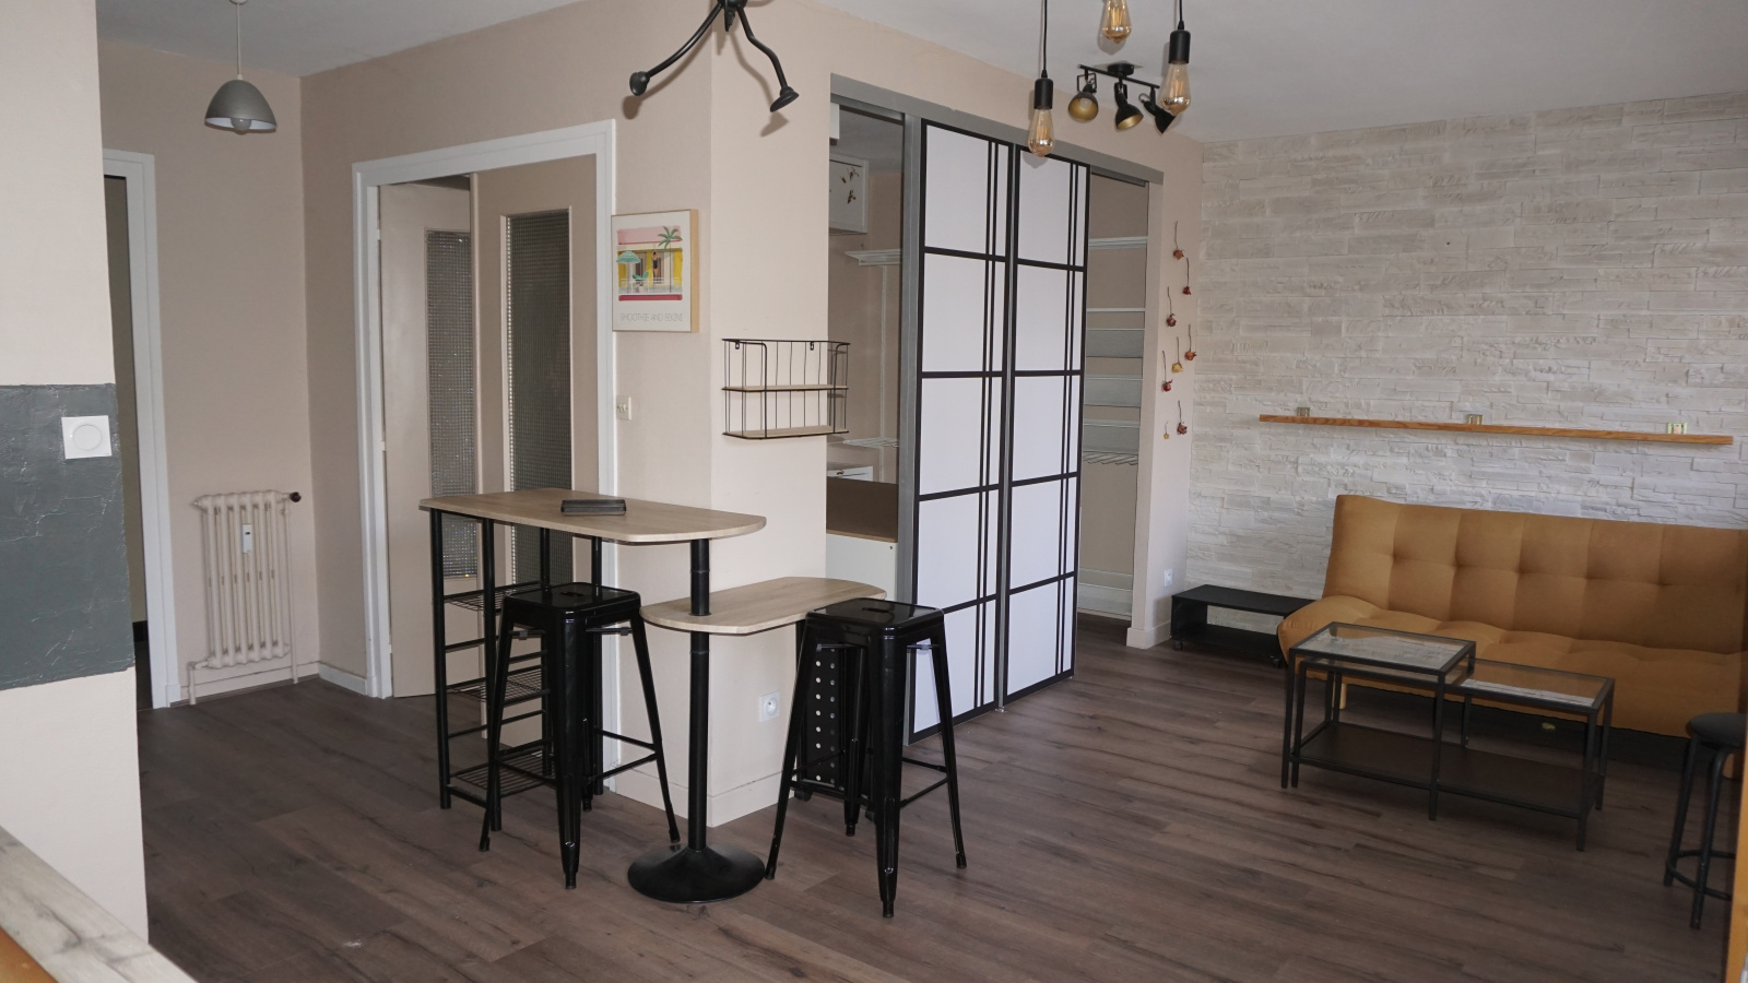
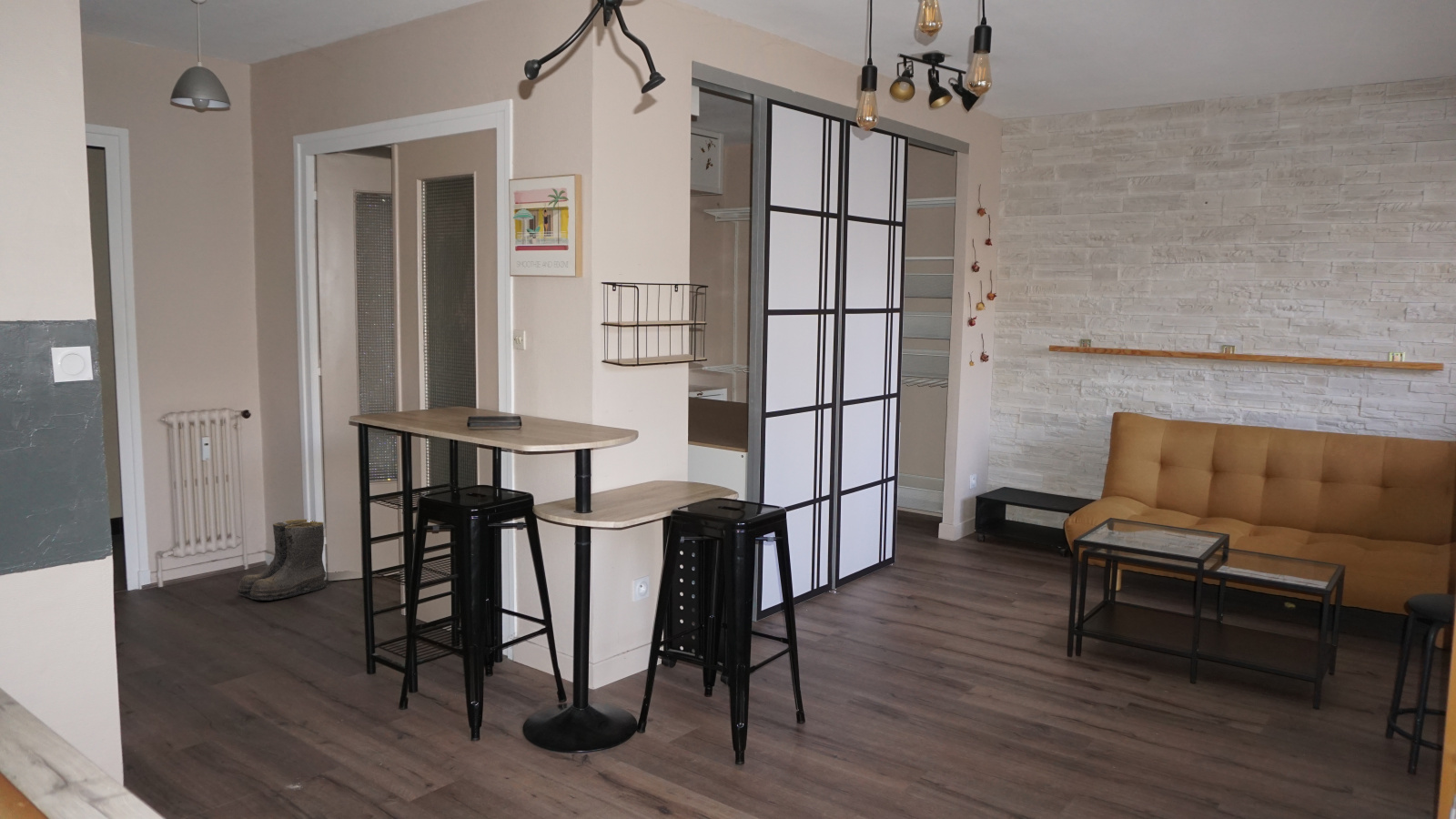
+ boots [236,519,327,602]
